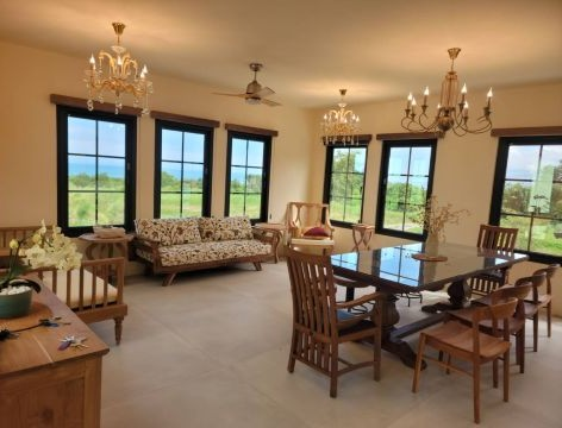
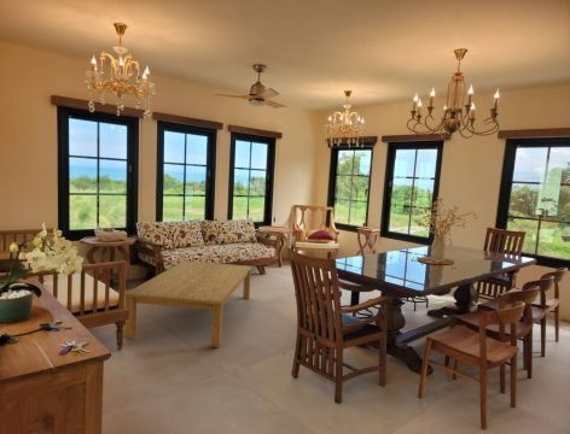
+ coffee table [123,260,252,348]
